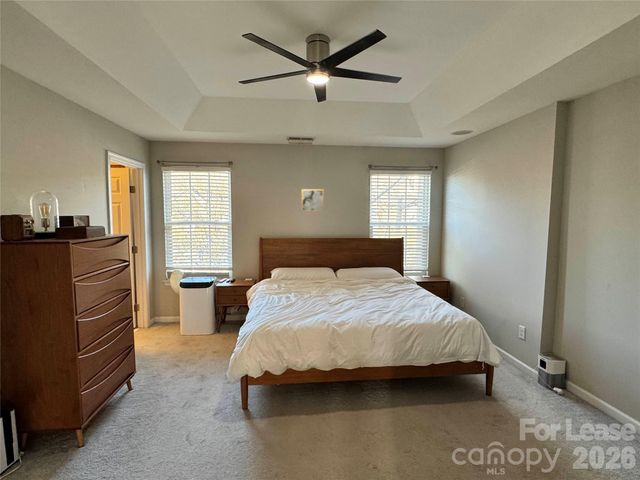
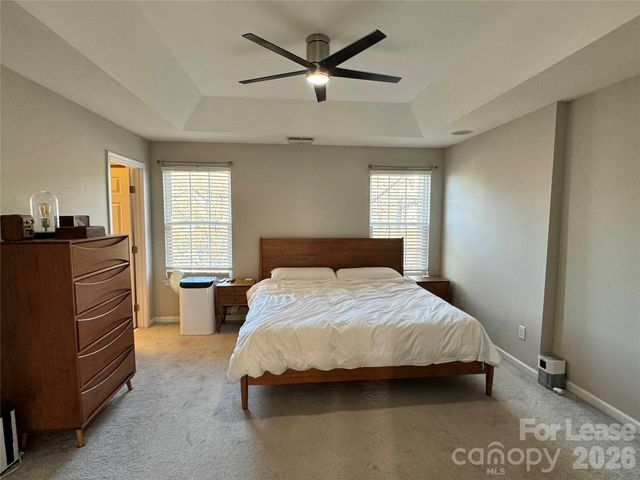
- wall art [301,188,324,212]
